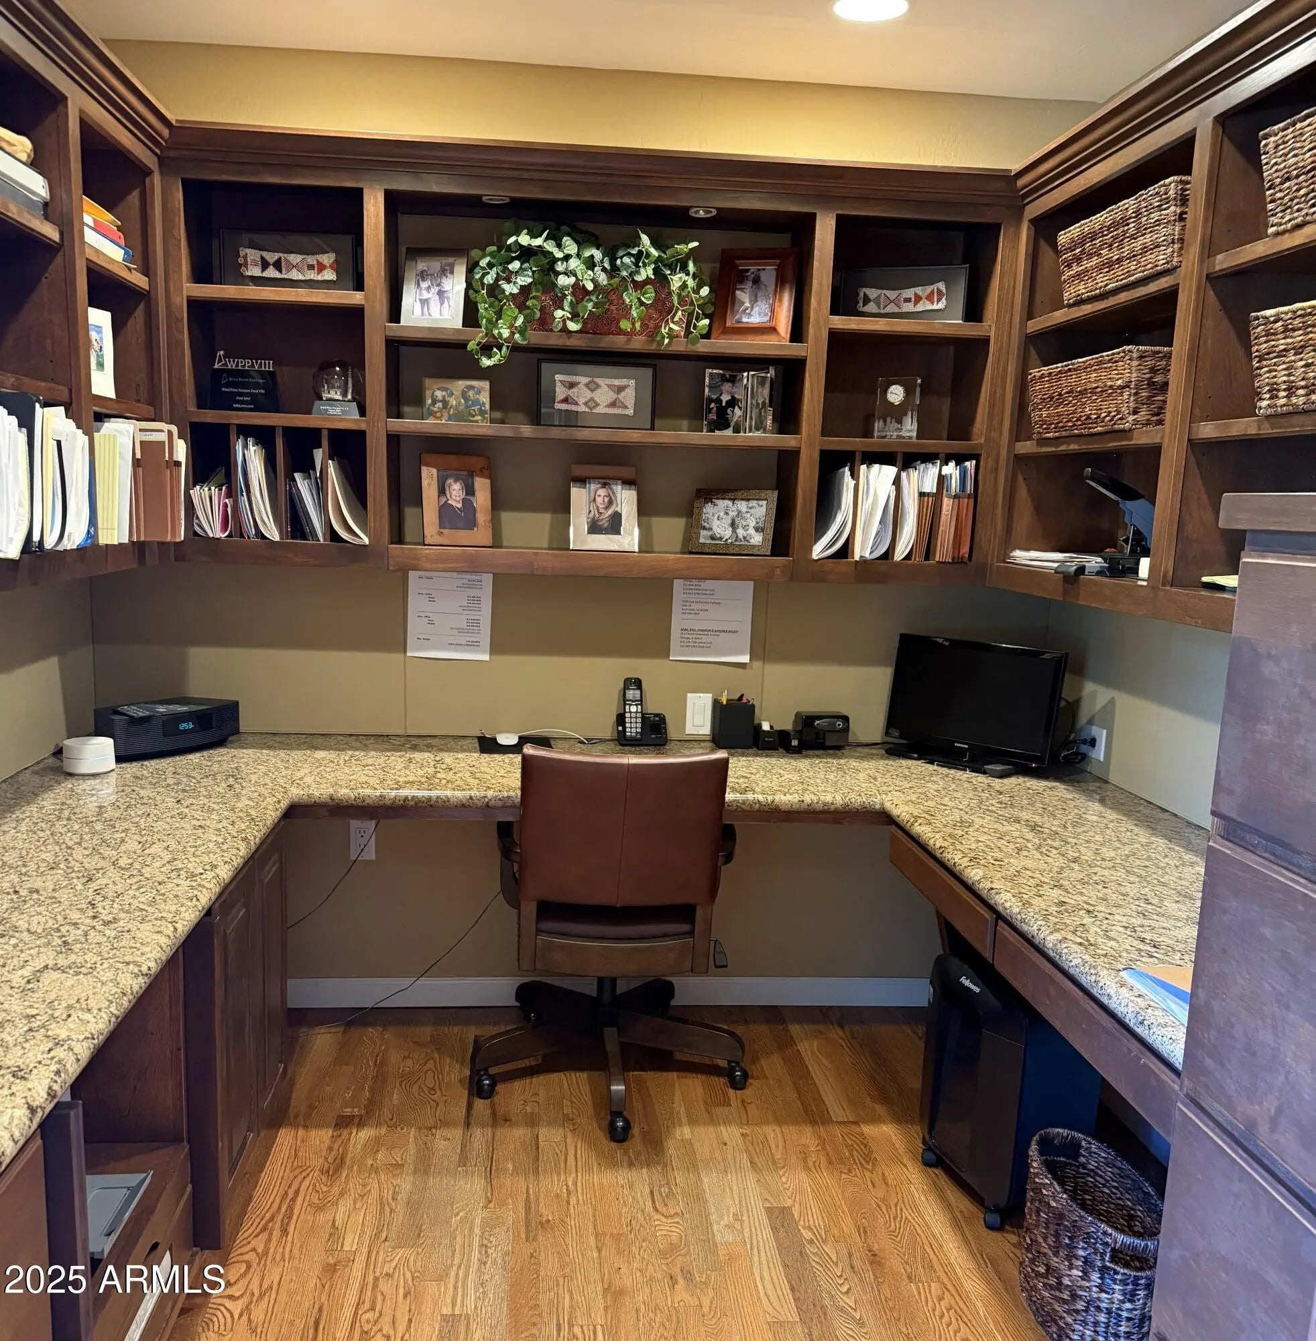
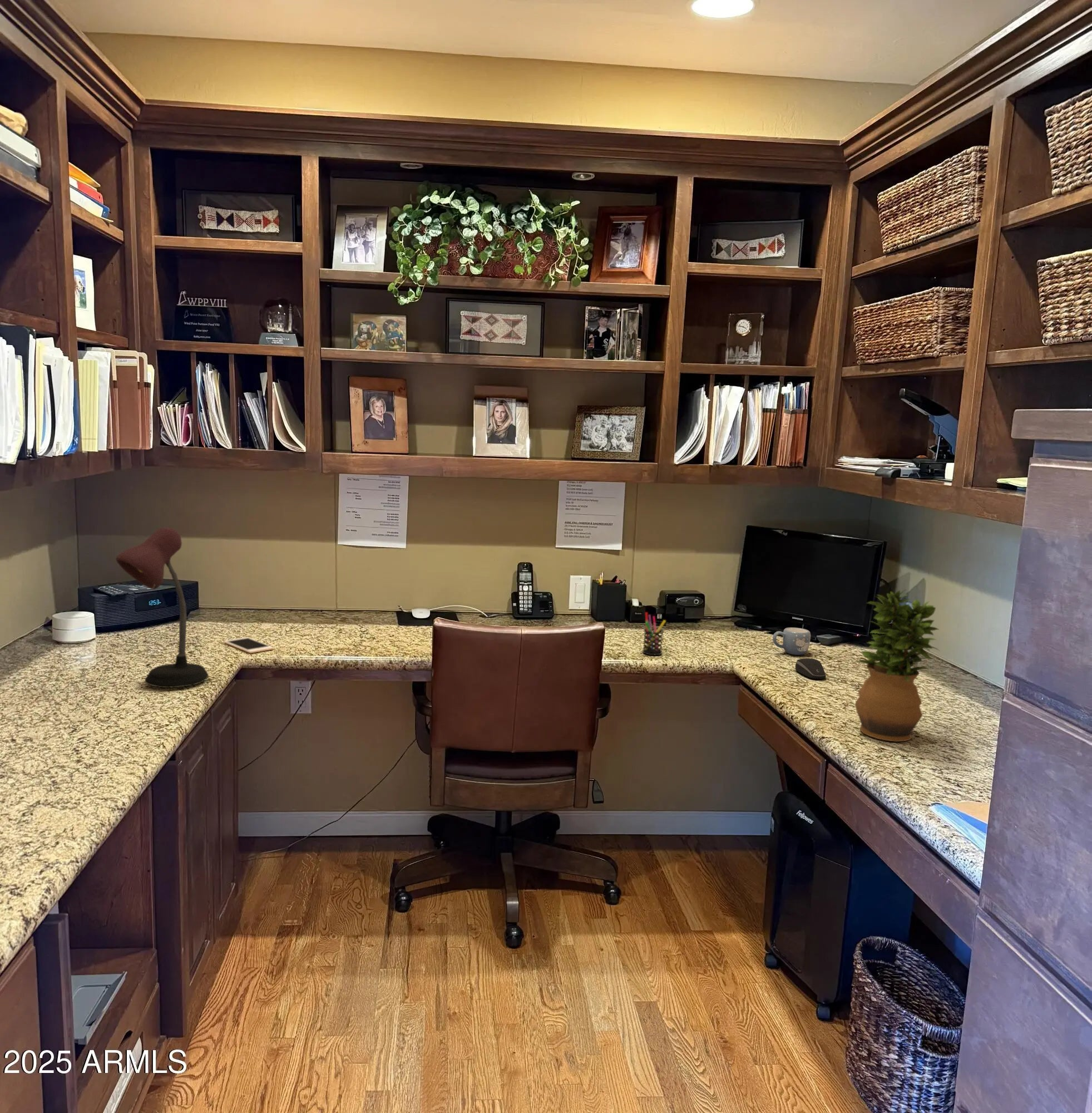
+ cell phone [223,637,274,654]
+ potted plant [854,589,940,742]
+ computer mouse [795,658,826,679]
+ desk lamp [115,527,209,688]
+ pen holder [642,612,666,656]
+ mug [772,627,811,656]
